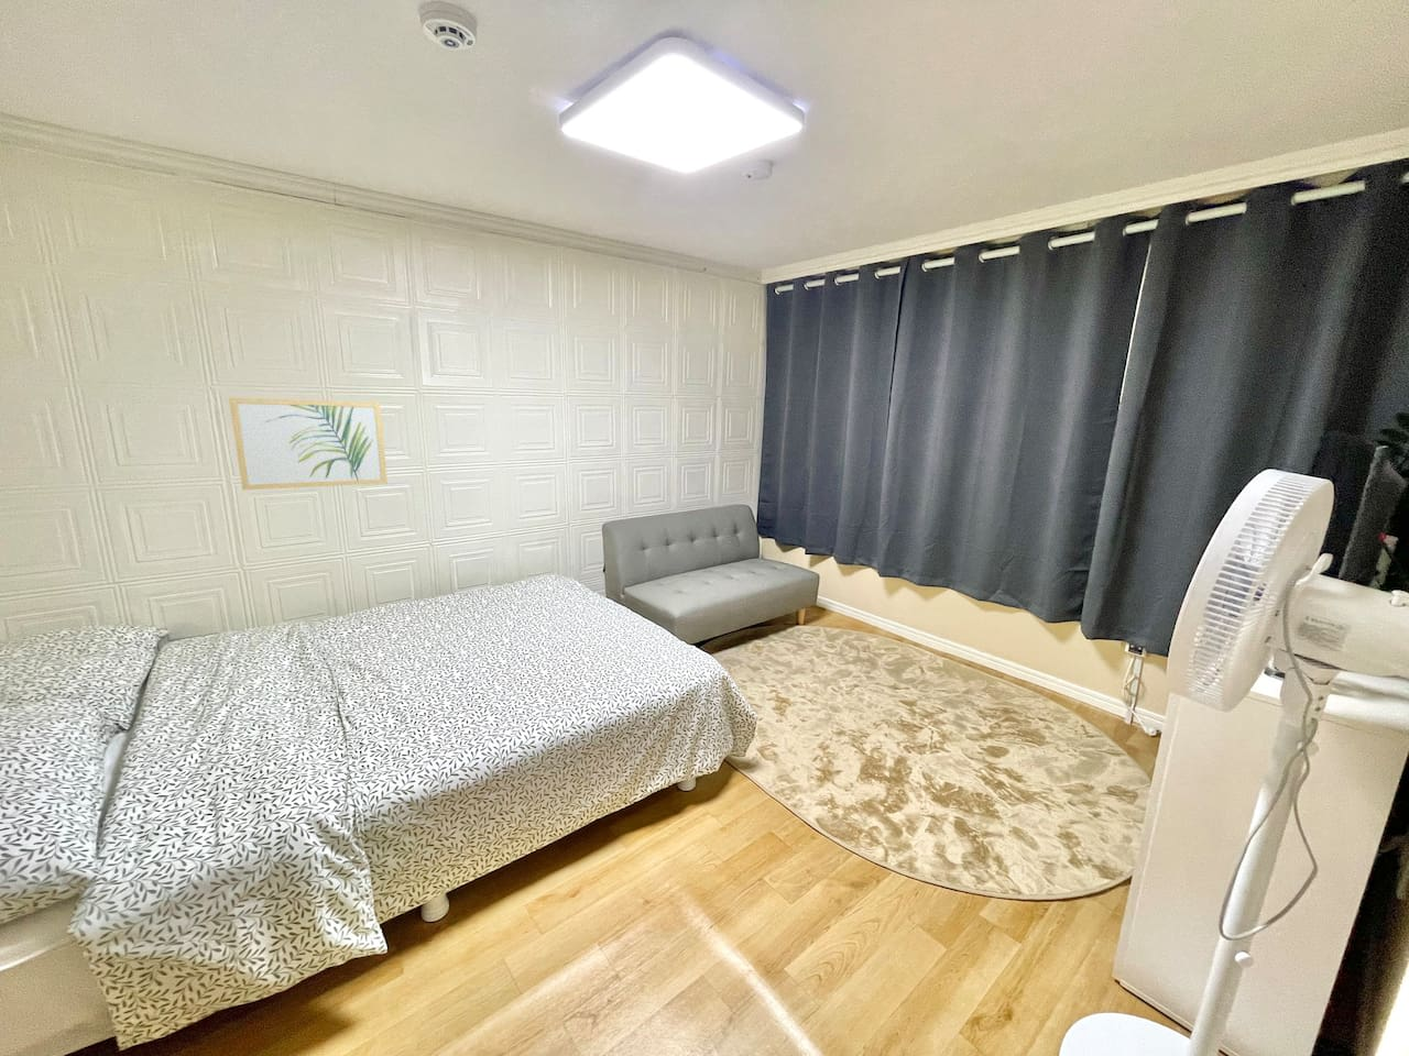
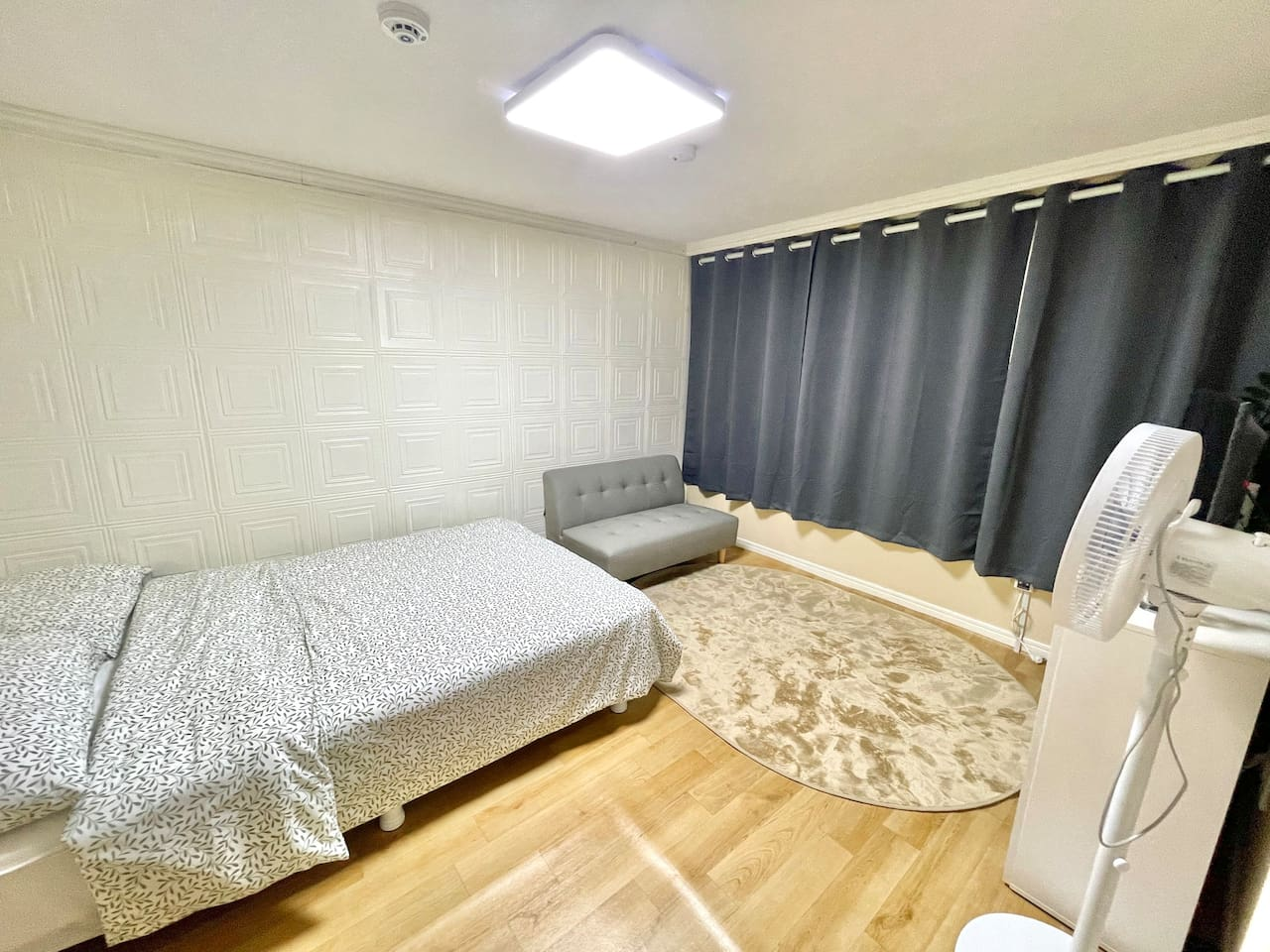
- wall art [227,396,388,490]
